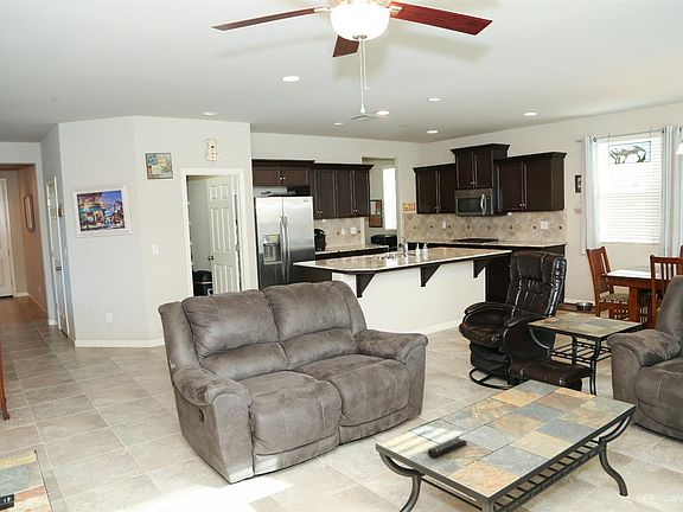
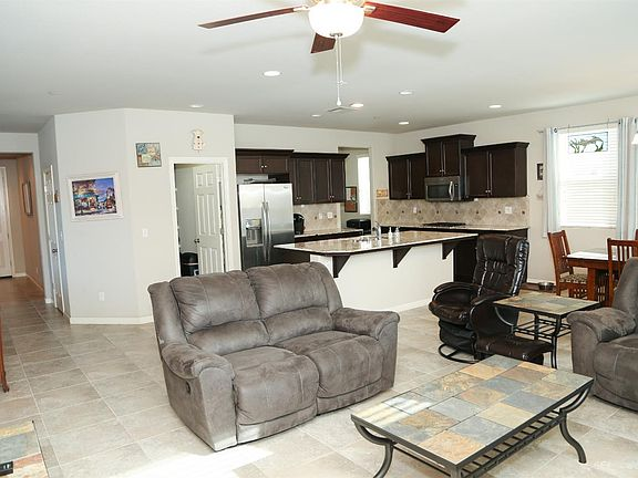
- remote control [427,436,468,459]
